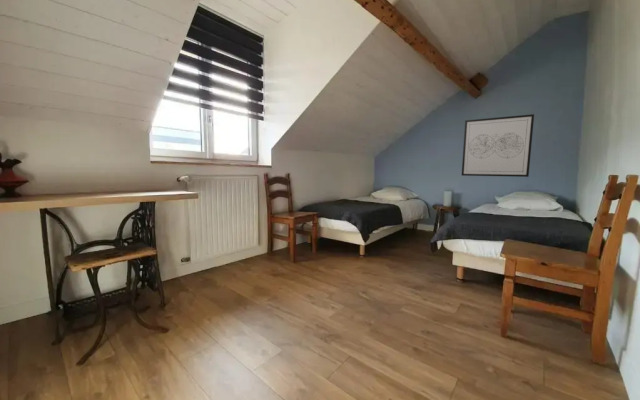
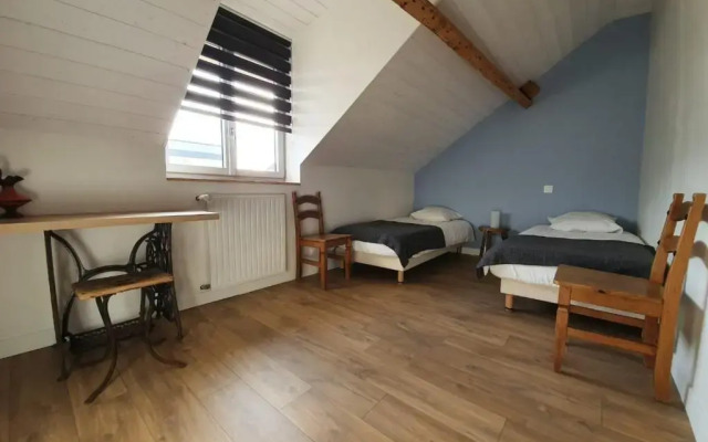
- wall art [461,113,535,178]
